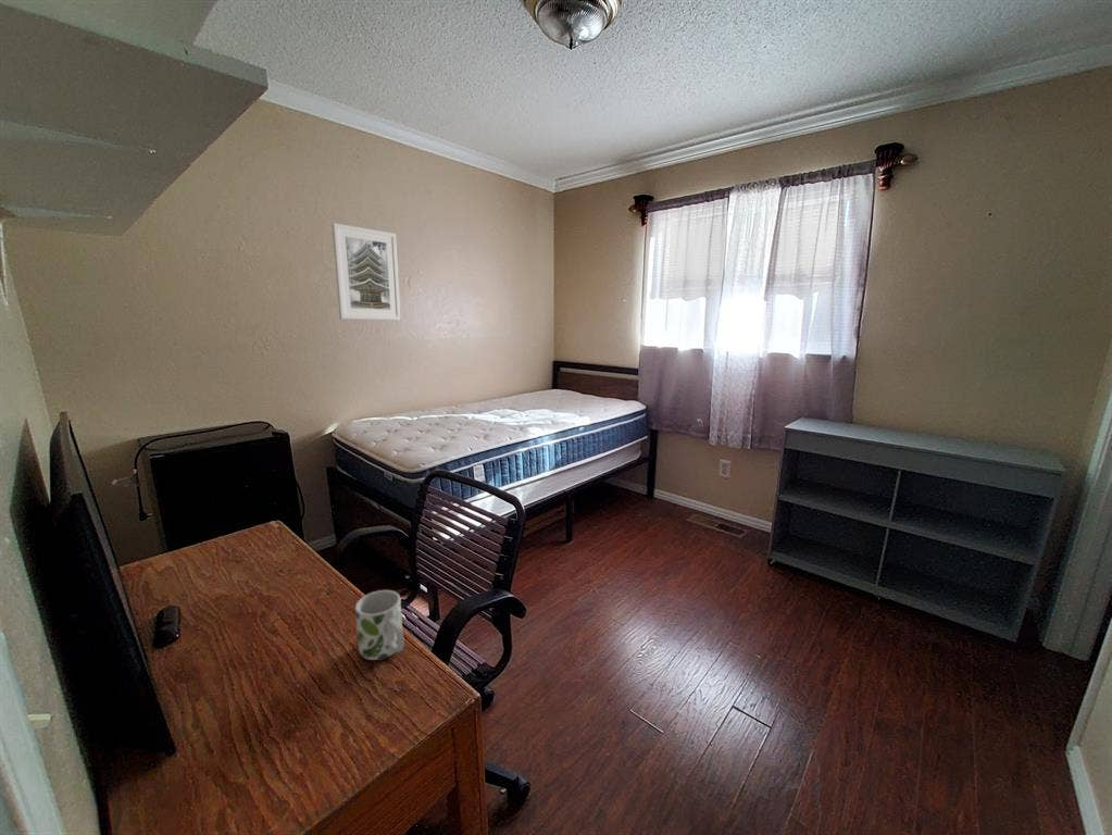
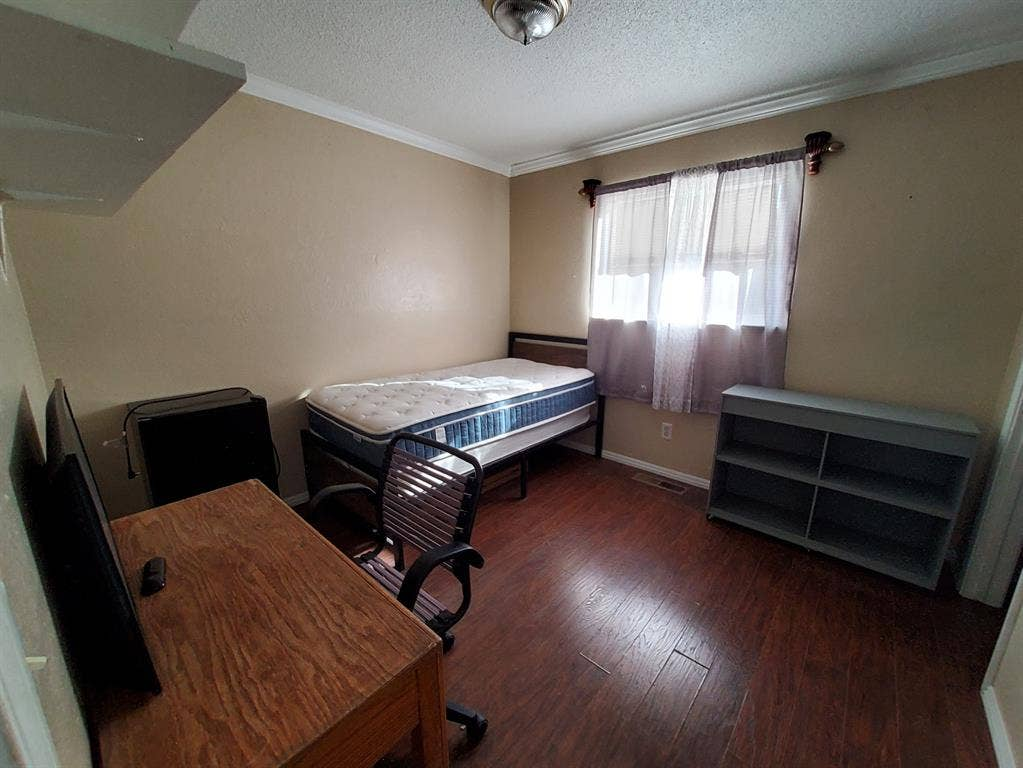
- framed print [330,222,402,321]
- mug [354,589,405,661]
